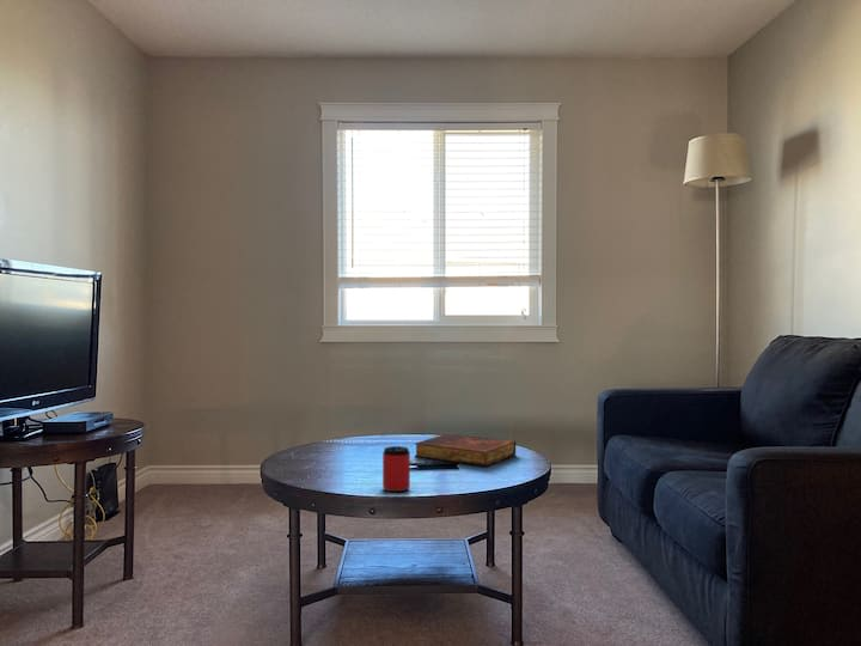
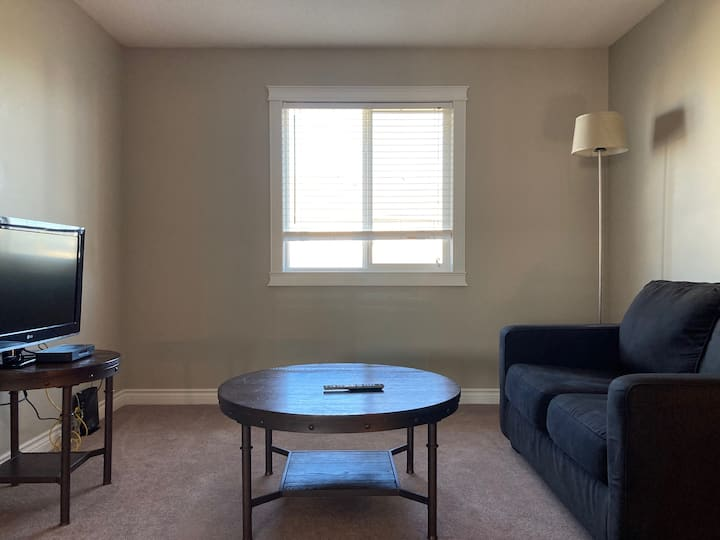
- book [414,433,517,468]
- can [381,445,411,493]
